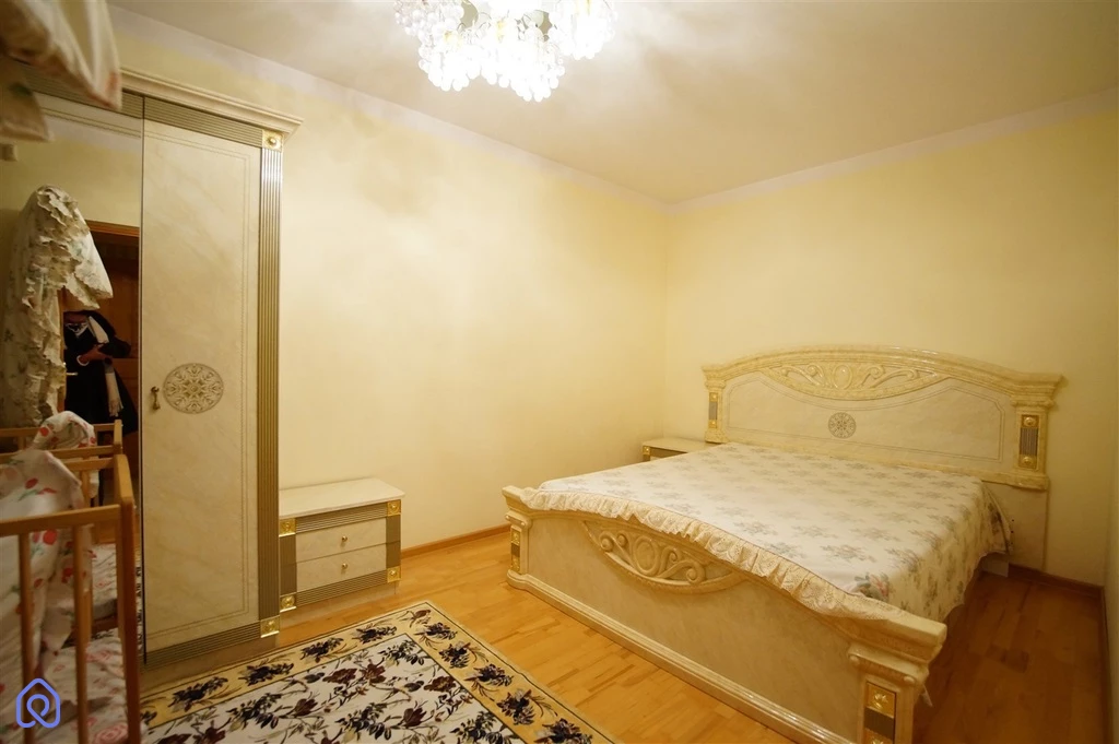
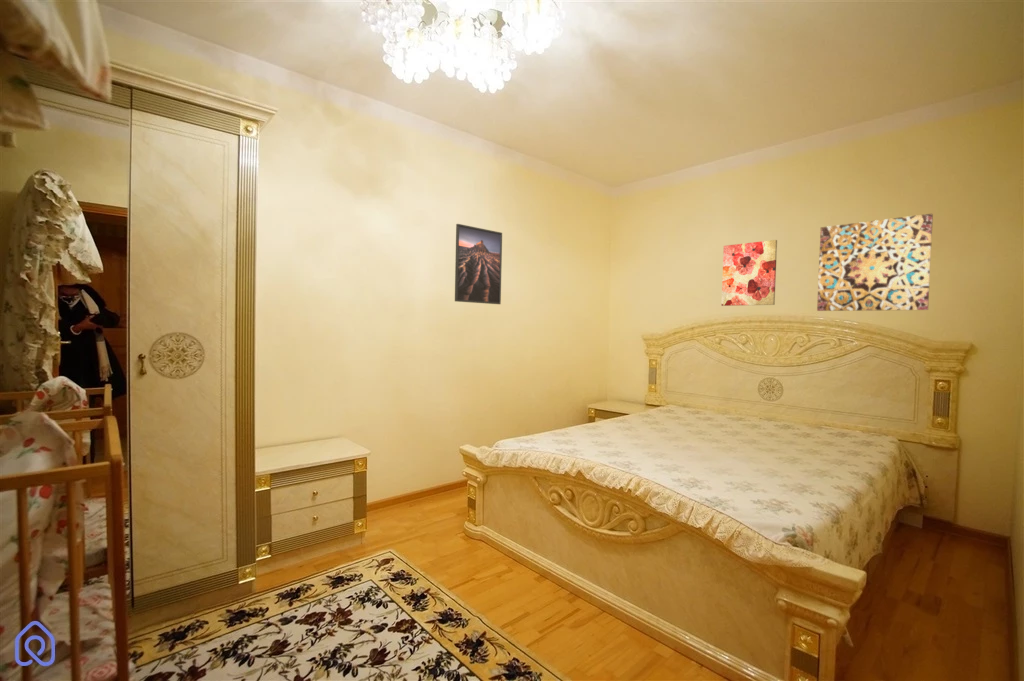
+ wall art [721,239,778,307]
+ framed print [454,223,503,305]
+ wall art [816,213,934,312]
